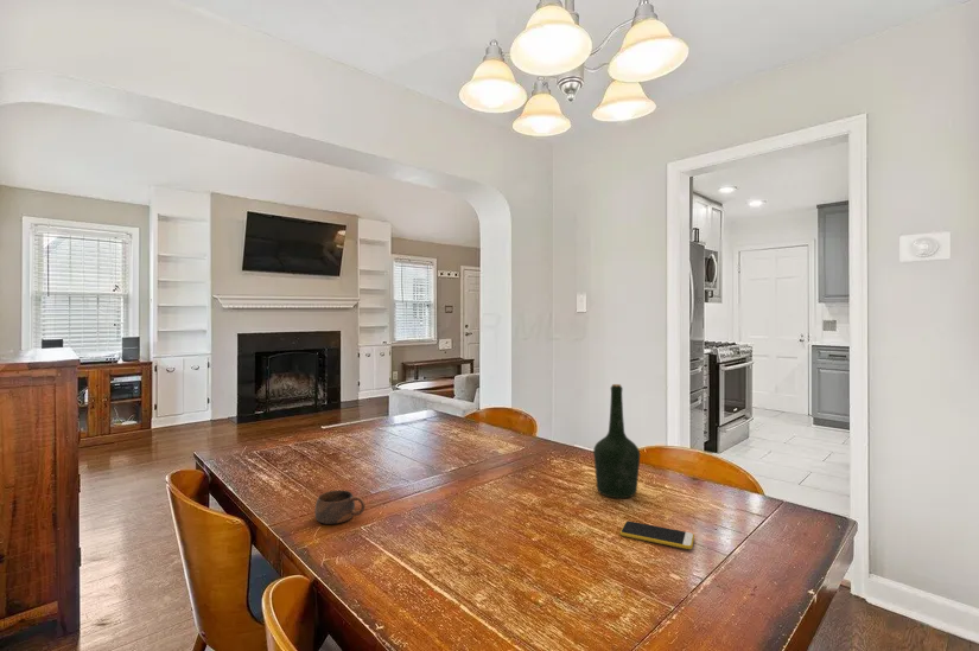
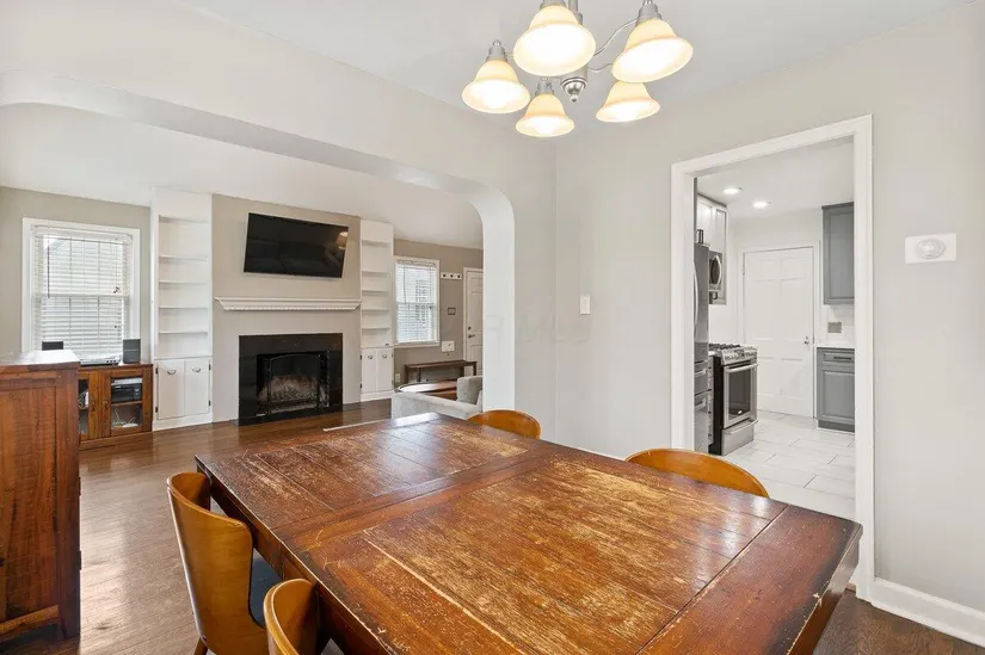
- cup [313,489,367,525]
- bottle [592,383,641,499]
- smartphone [619,521,695,550]
